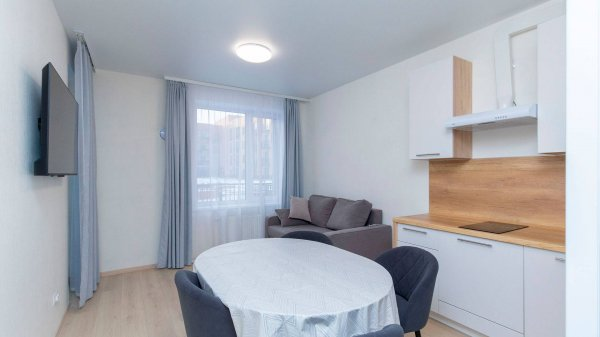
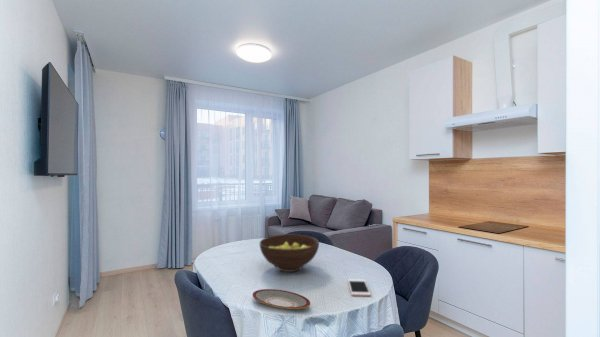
+ fruit bowl [259,234,320,273]
+ plate [252,288,311,310]
+ cell phone [347,278,372,297]
